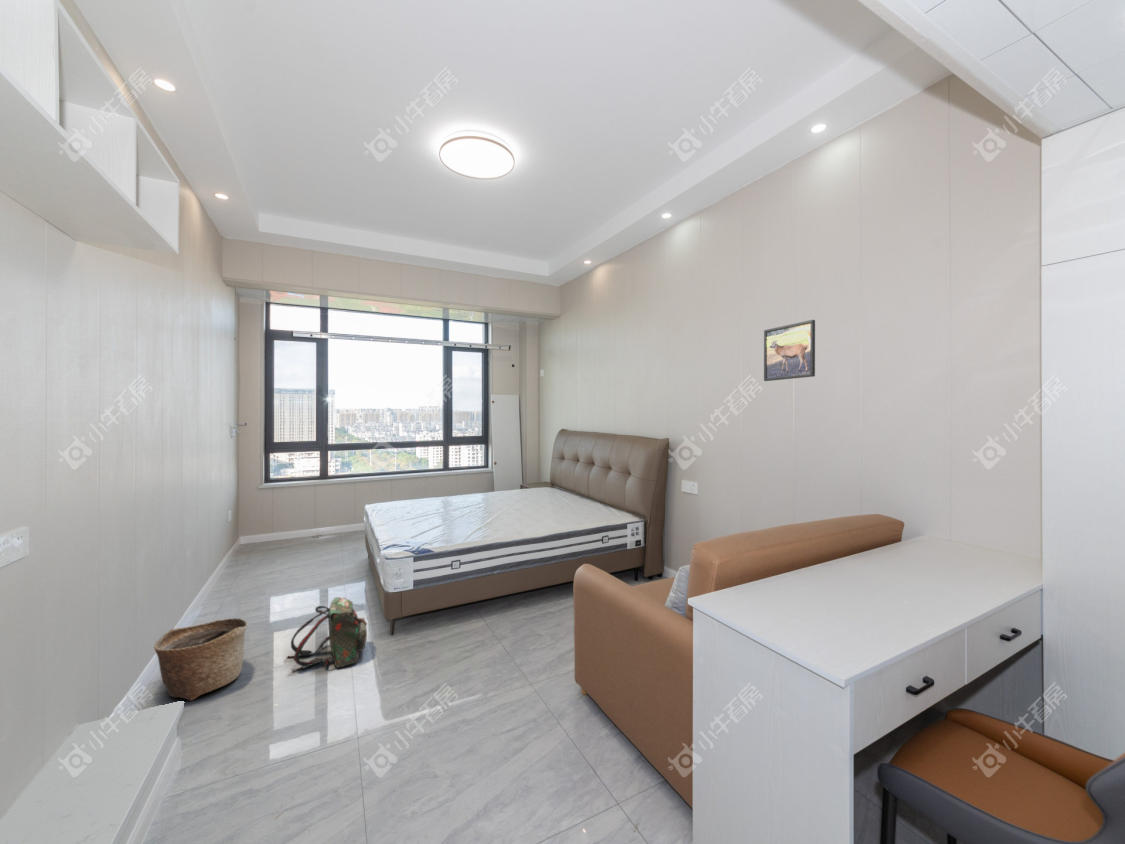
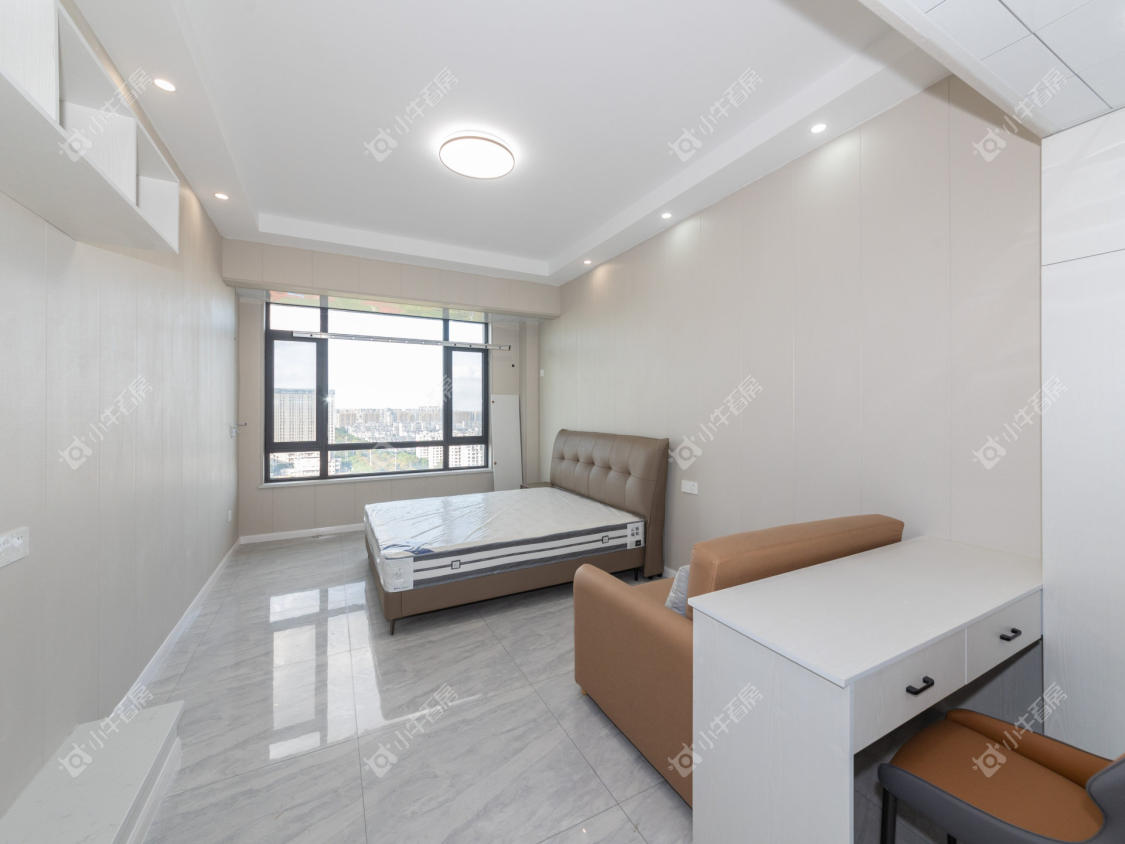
- backpack [286,596,368,671]
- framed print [763,319,816,382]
- basket [153,617,248,702]
